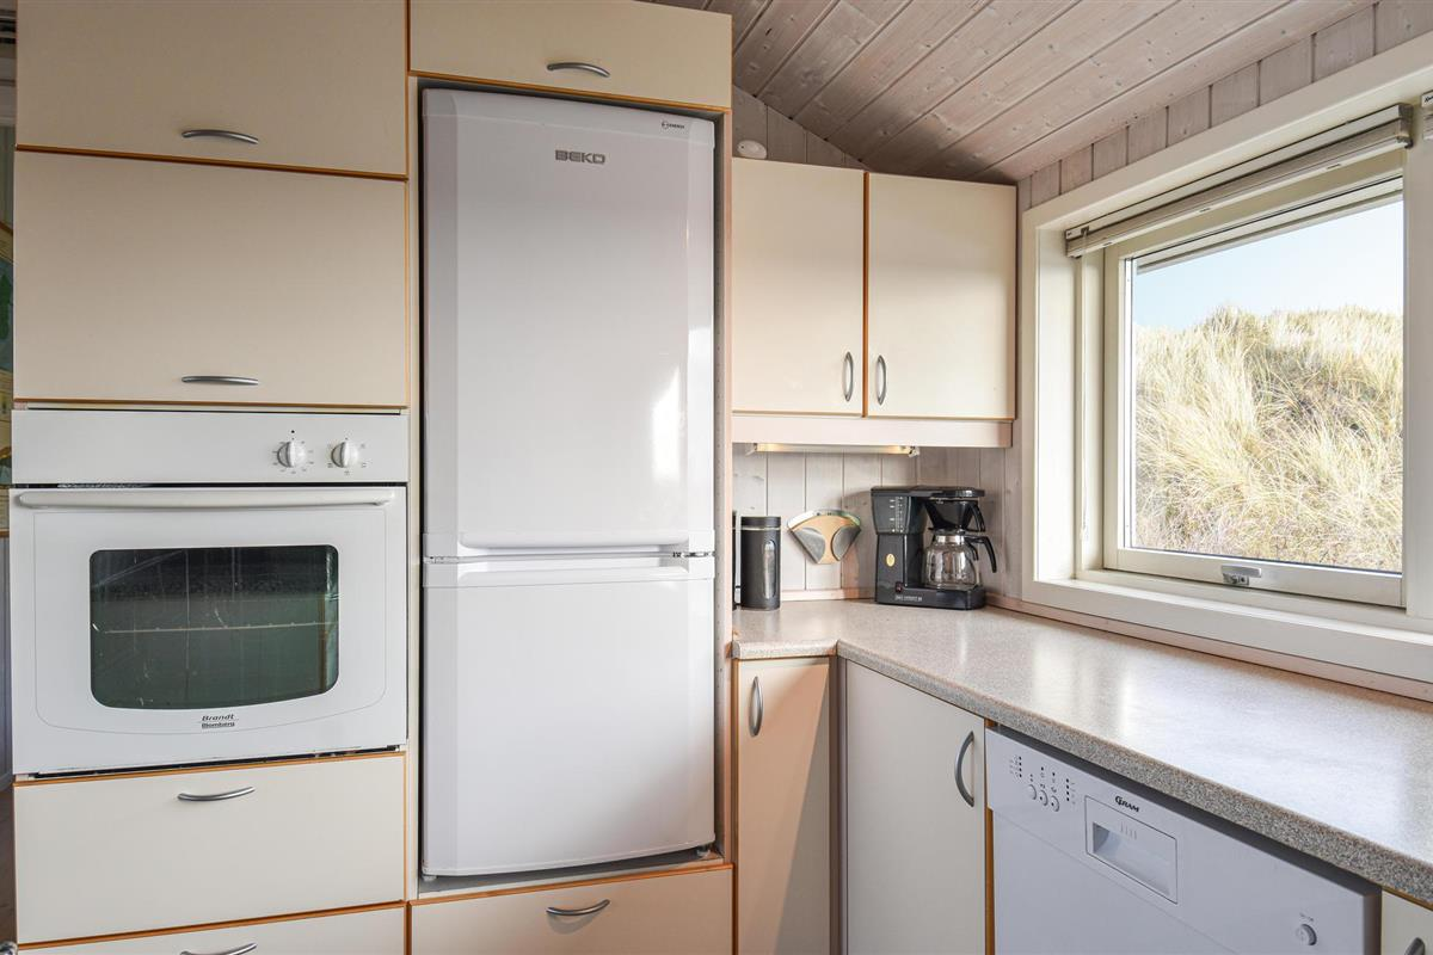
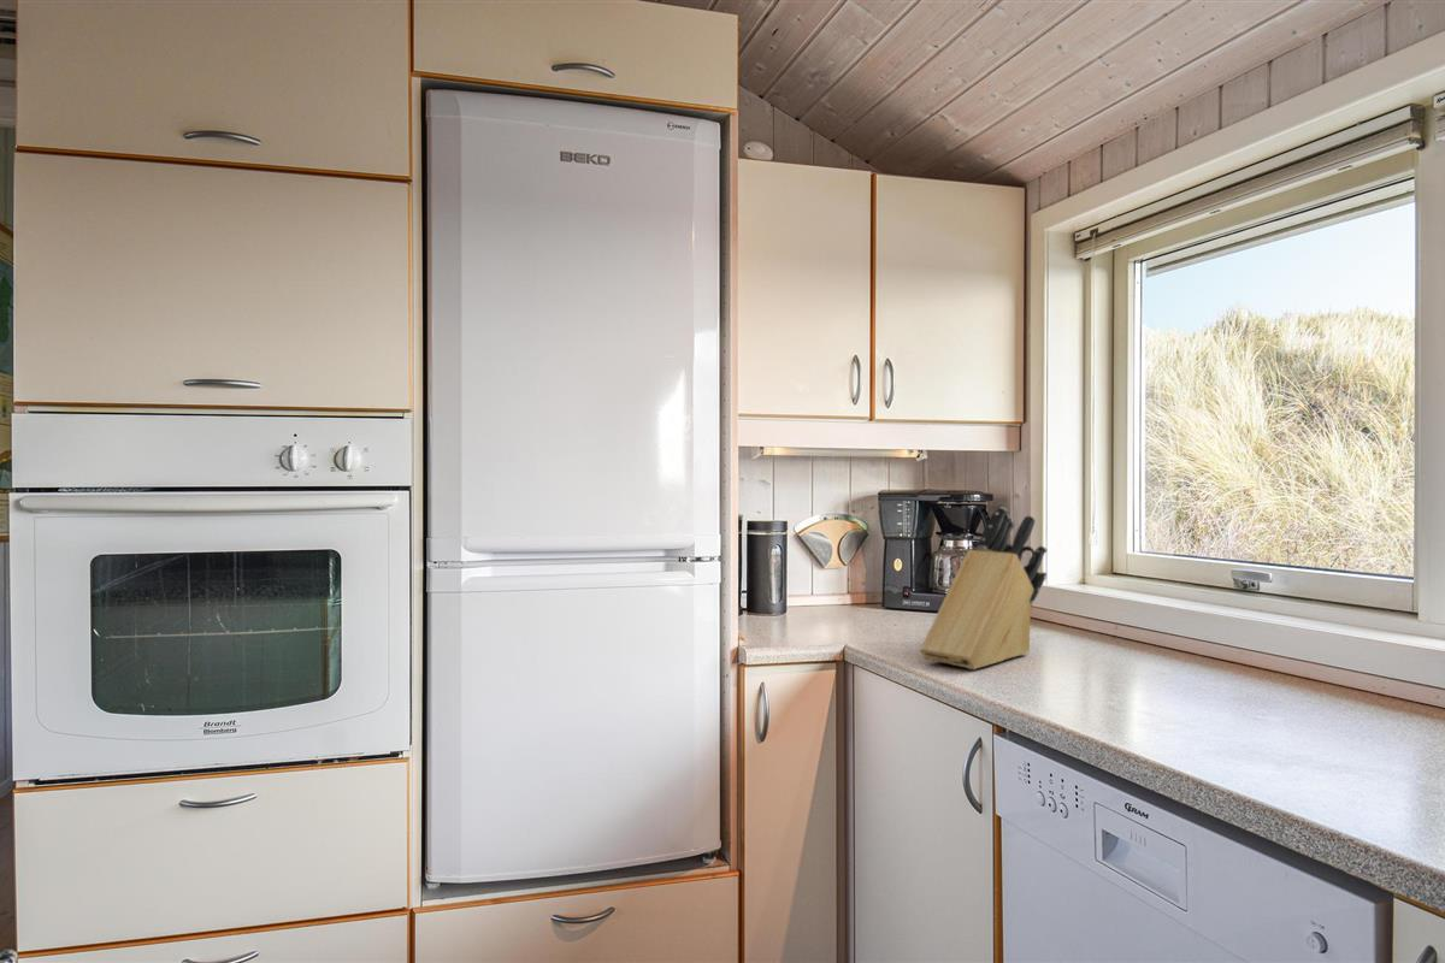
+ knife block [919,506,1048,670]
